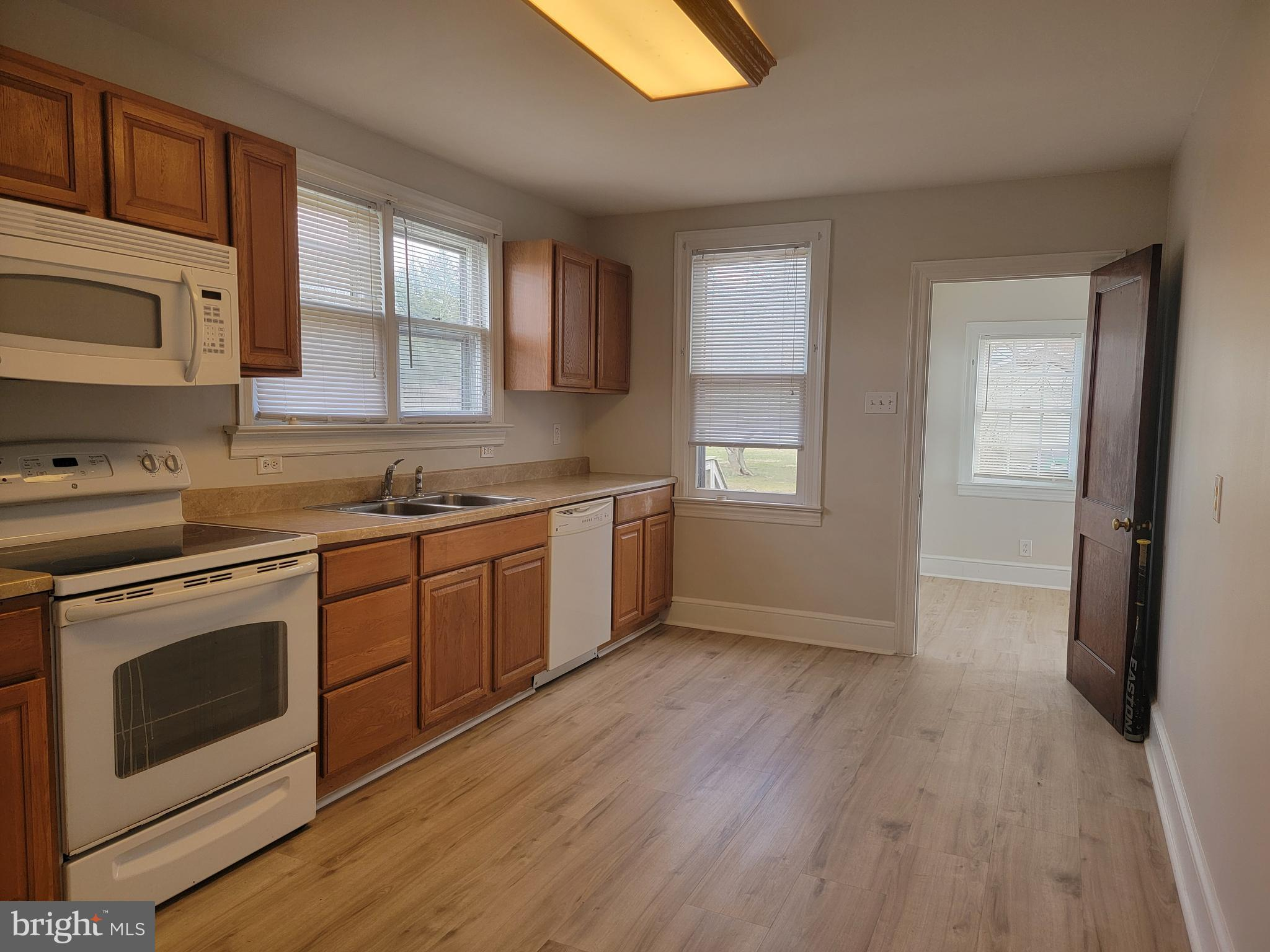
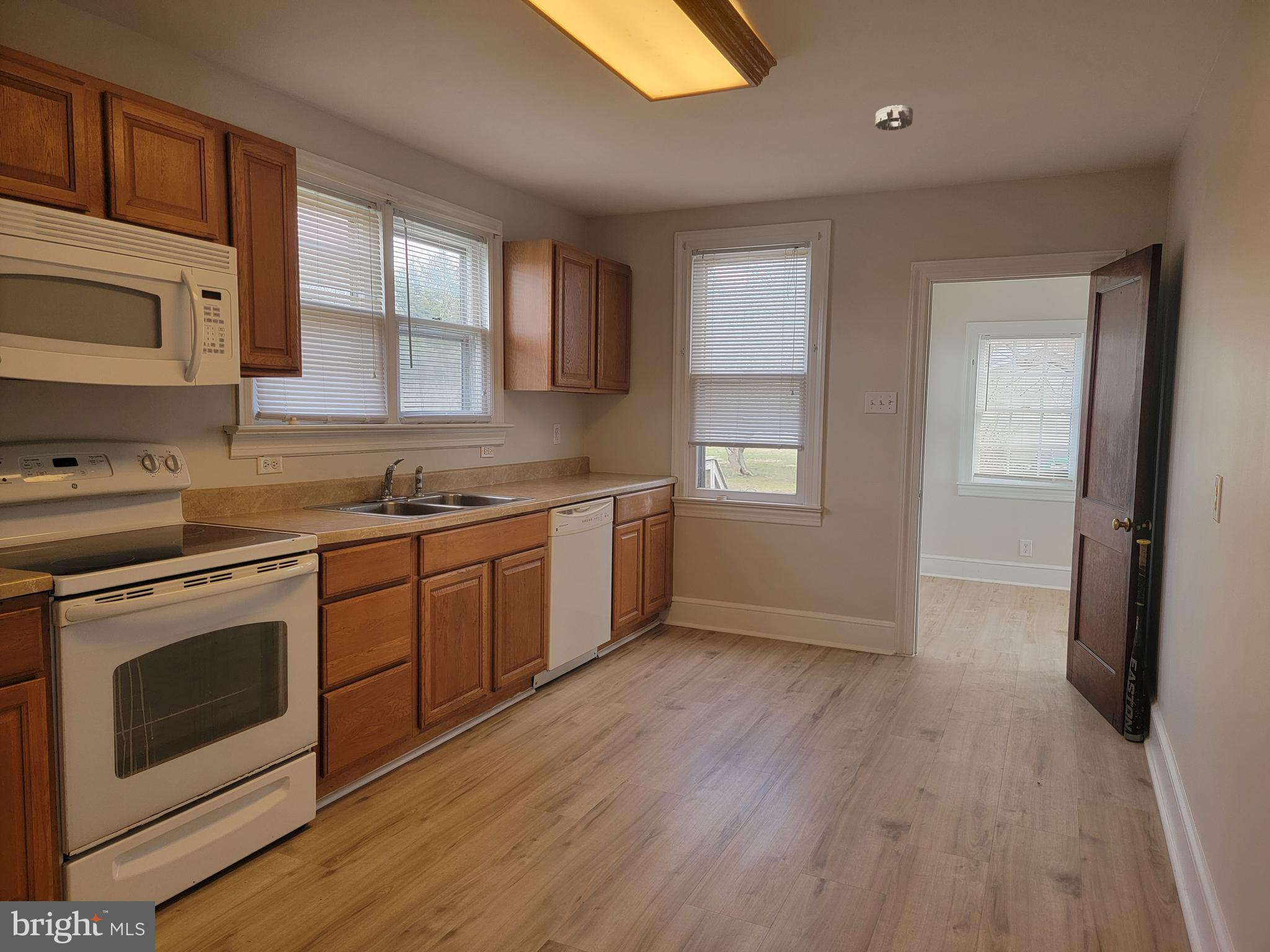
+ smoke detector [875,105,913,131]
